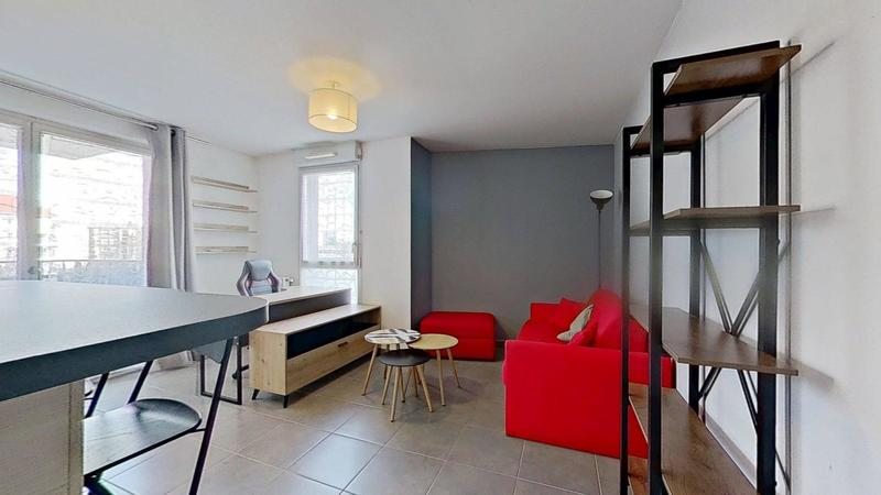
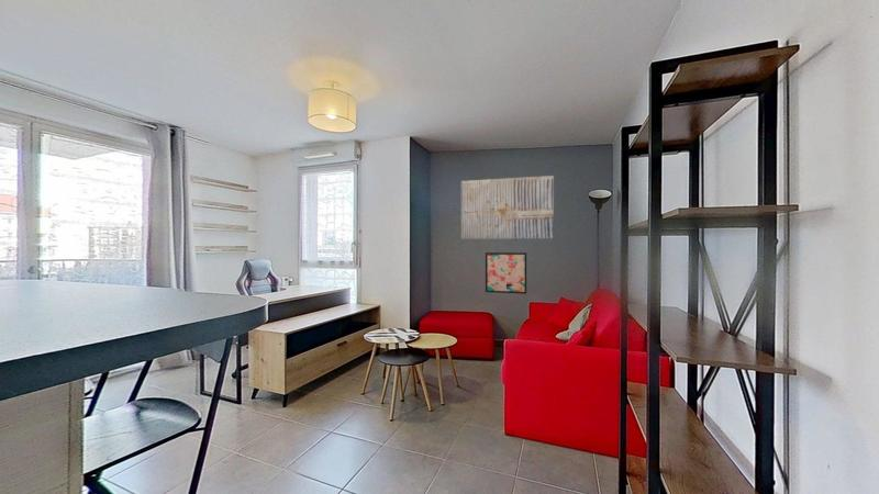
+ wall art [485,251,527,295]
+ wall art [460,175,555,240]
